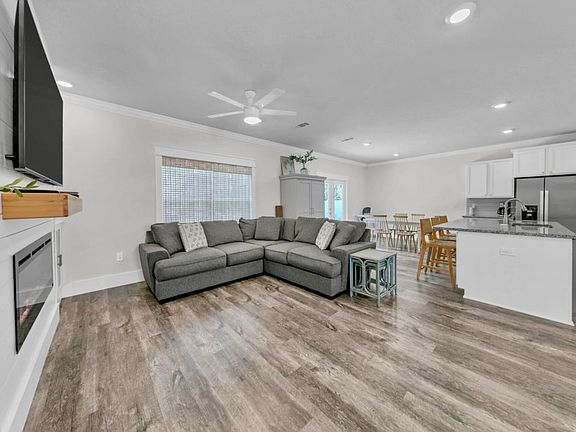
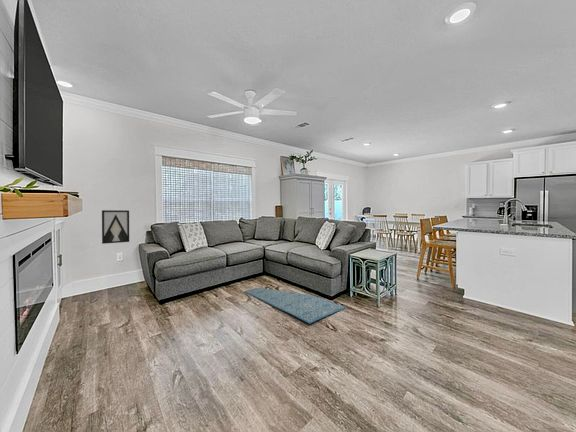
+ wall art [101,209,130,245]
+ rug [243,287,347,325]
